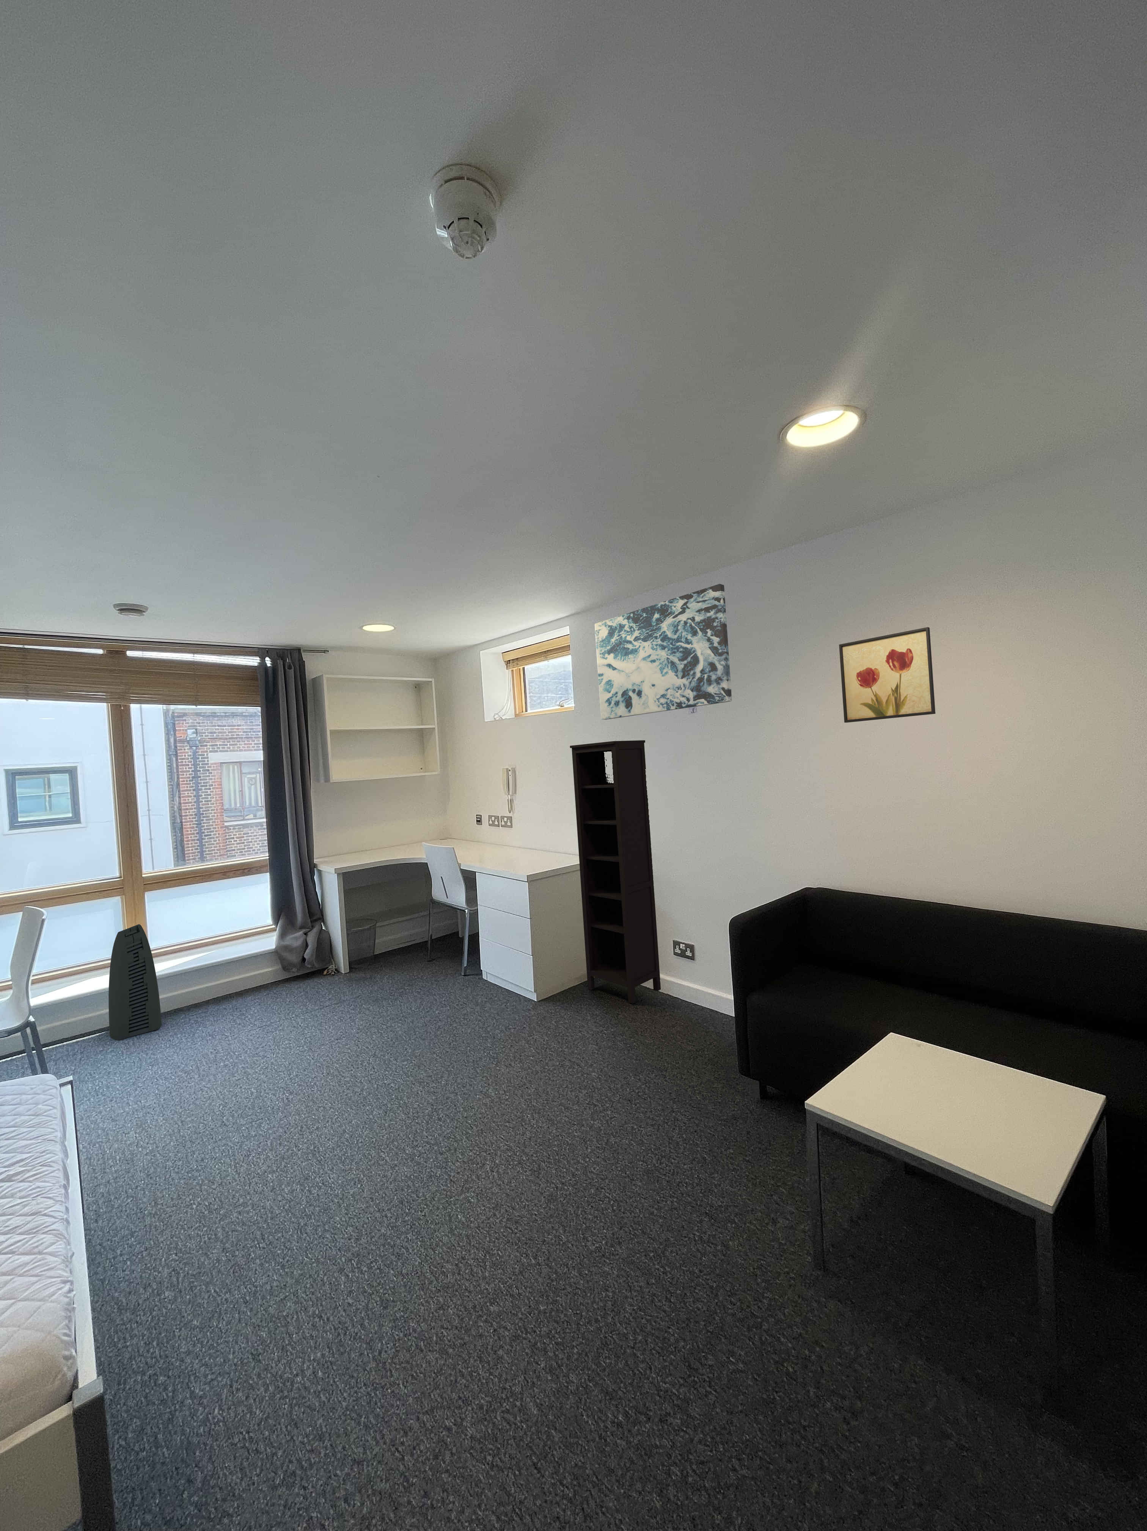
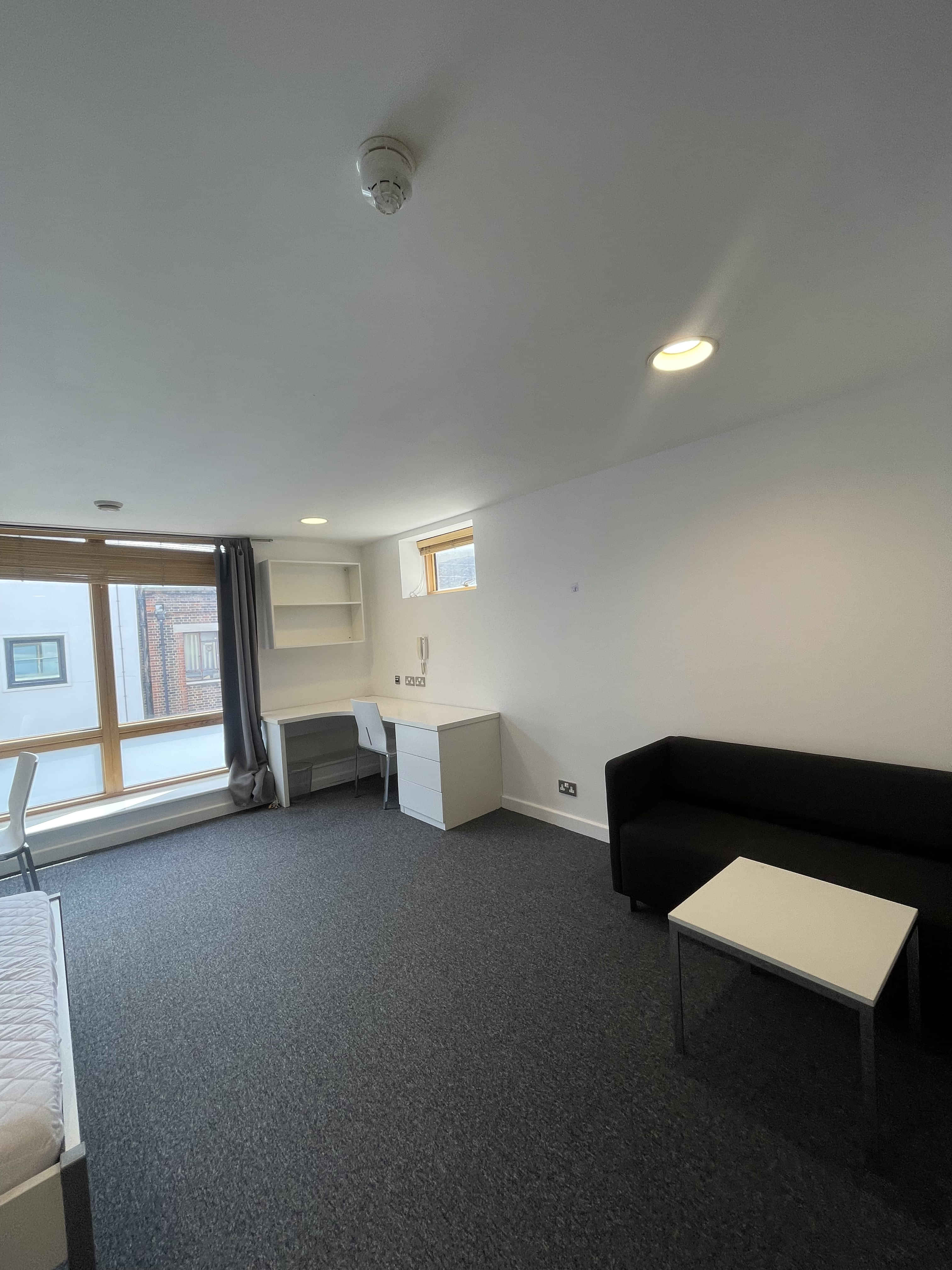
- air purifier [108,923,161,1040]
- wall art [839,627,936,723]
- wall art [594,583,733,720]
- bookcase [570,740,661,1004]
